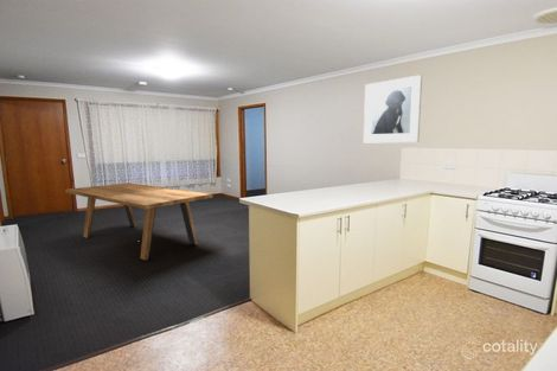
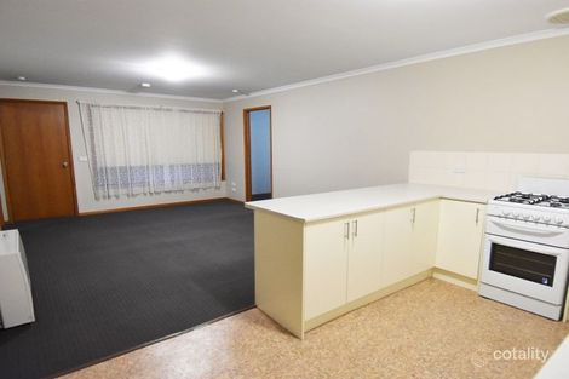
- dining table [64,181,213,261]
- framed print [363,73,423,143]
